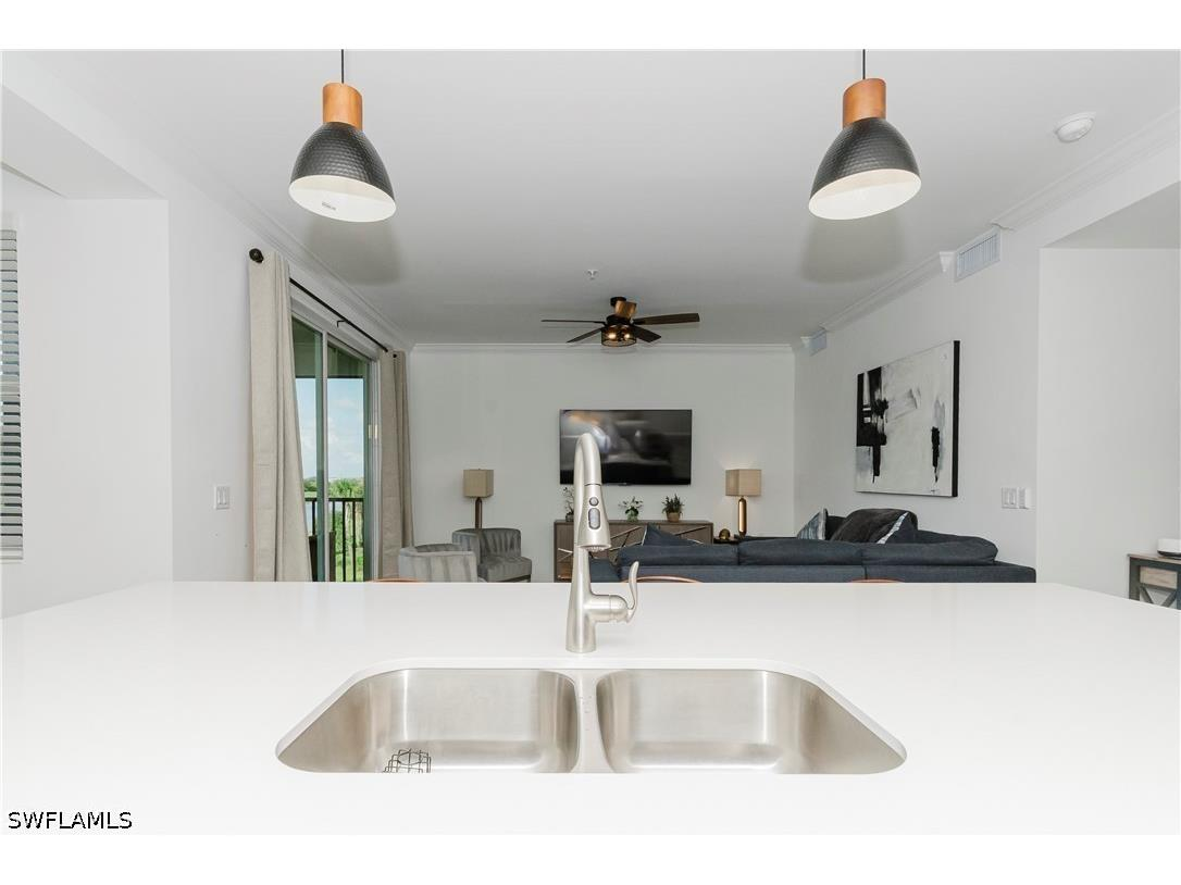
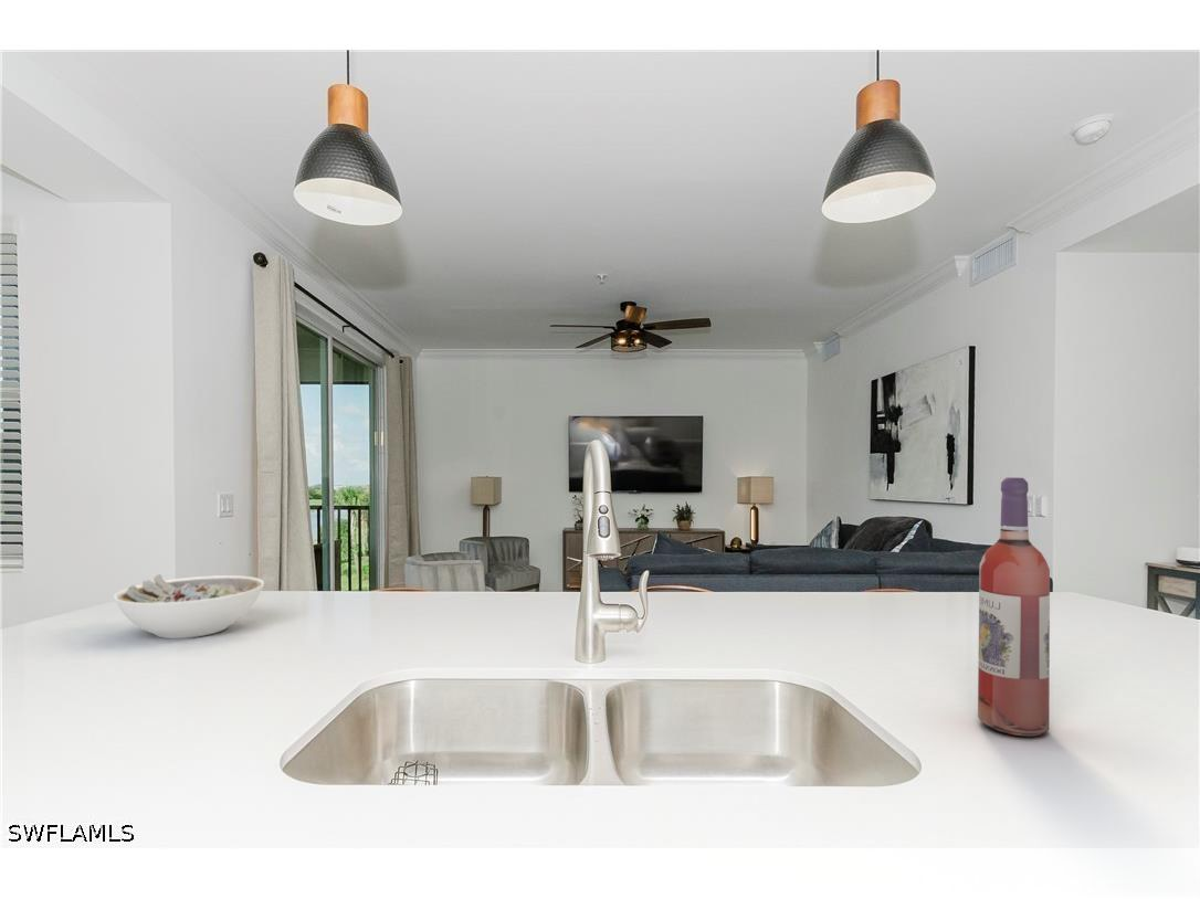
+ wine bottle [977,476,1051,737]
+ bowl [113,573,265,639]
